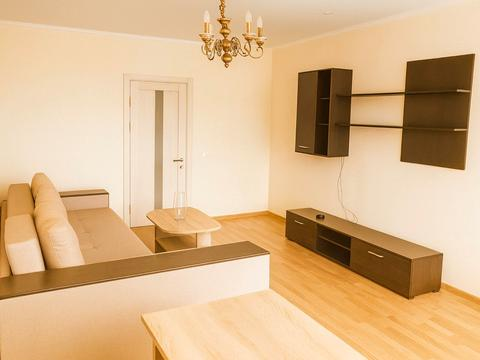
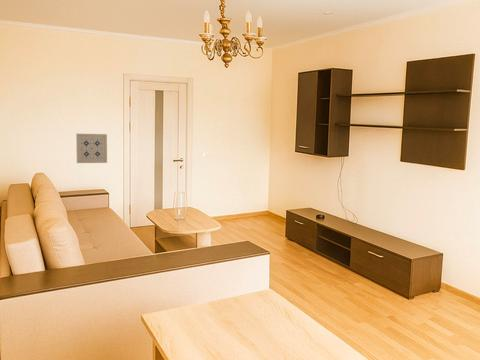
+ wall art [75,133,108,164]
